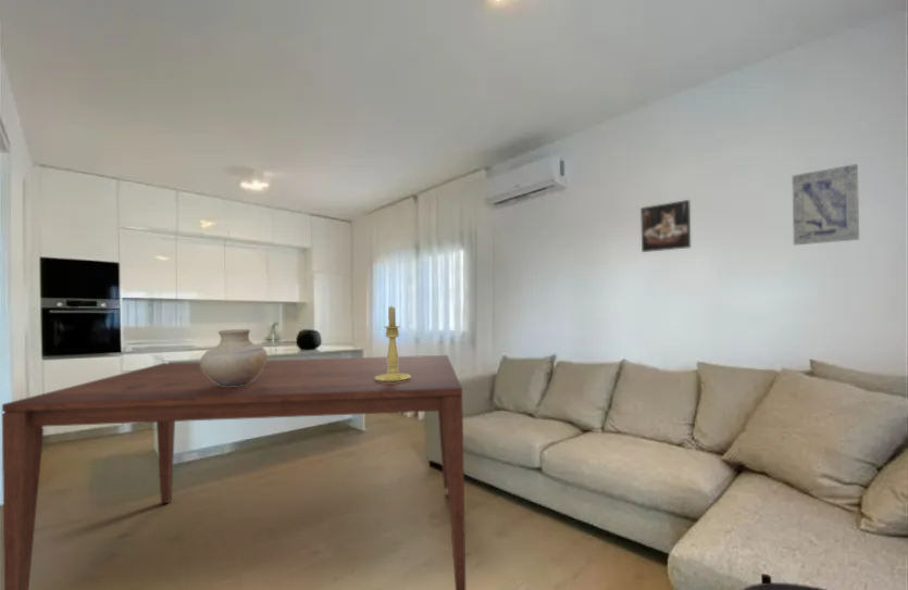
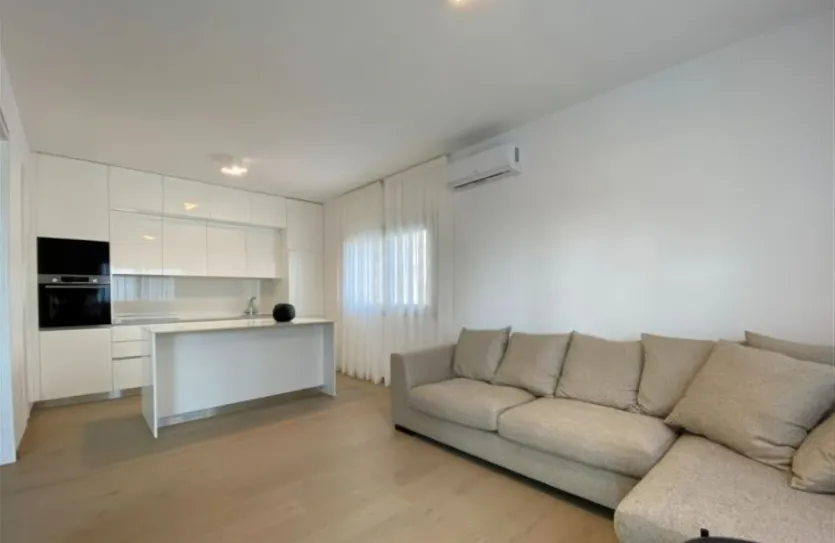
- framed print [639,199,692,253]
- dining table [1,354,467,590]
- wall art [791,163,860,247]
- candle holder [375,305,411,382]
- vase [199,328,269,387]
